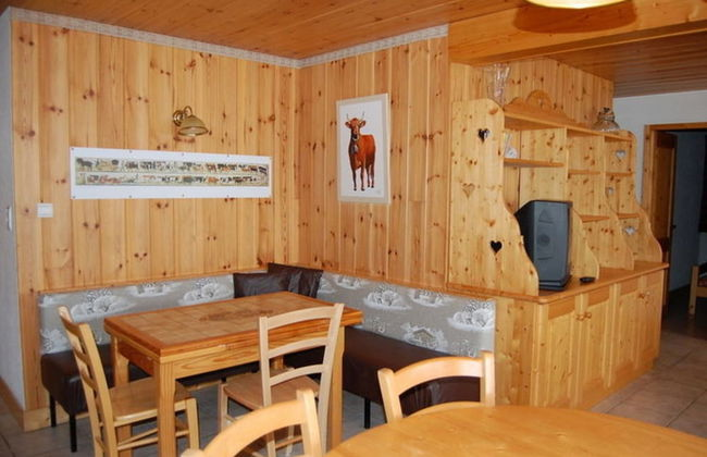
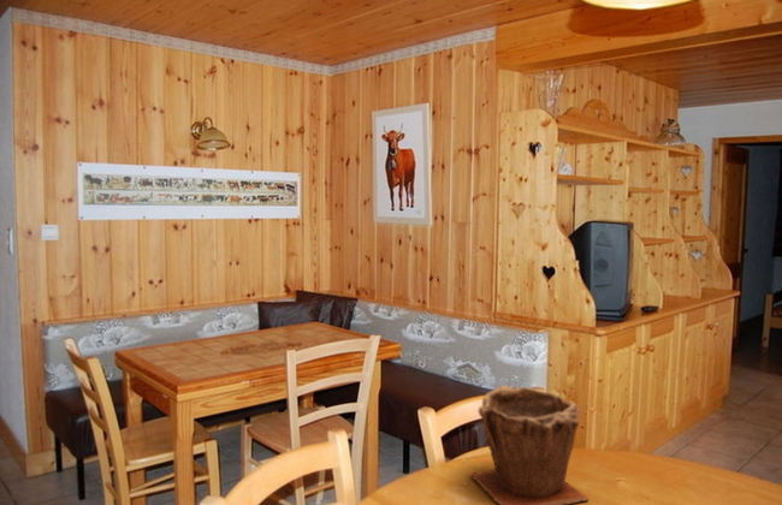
+ plant pot [469,385,590,505]
